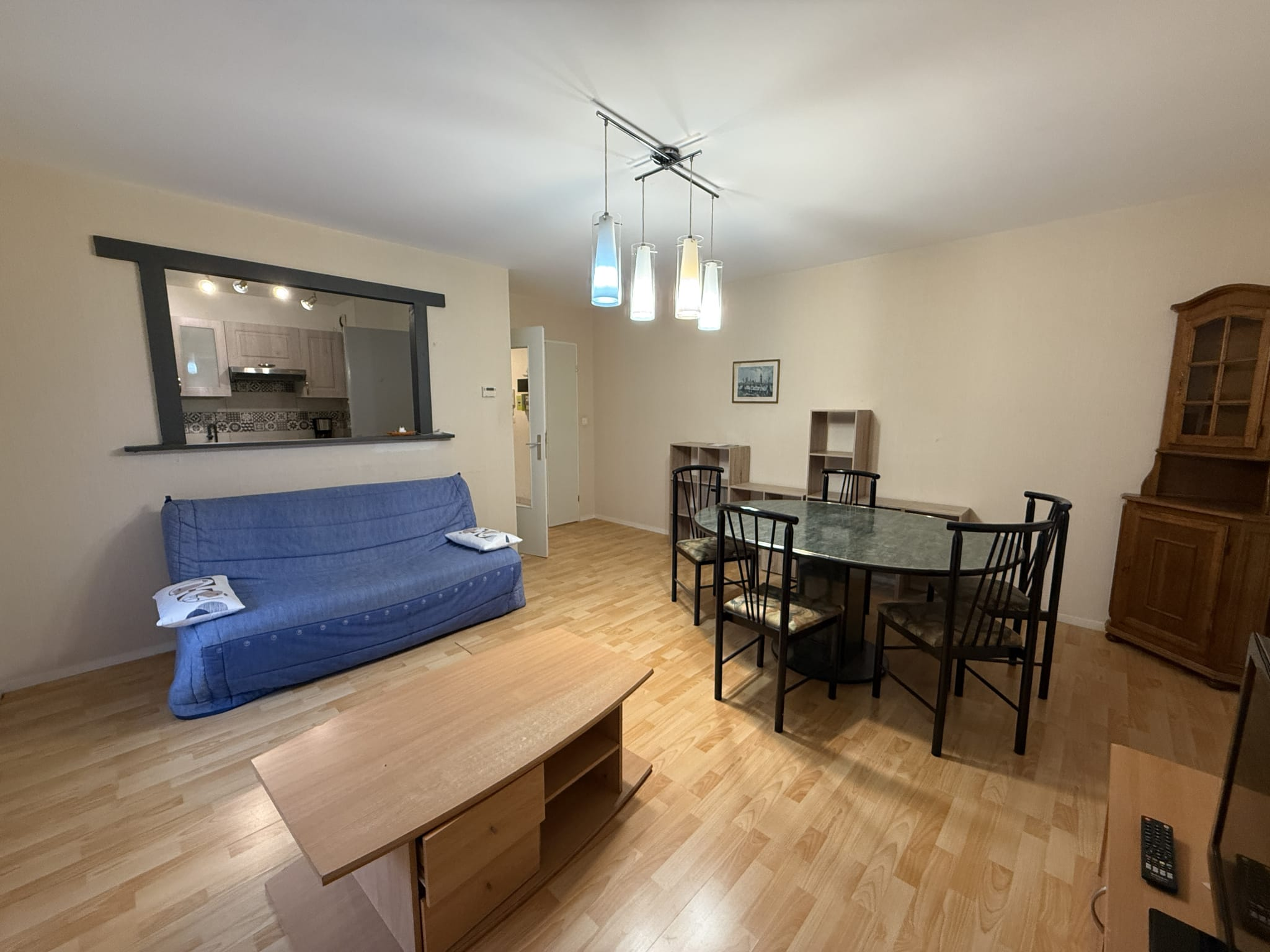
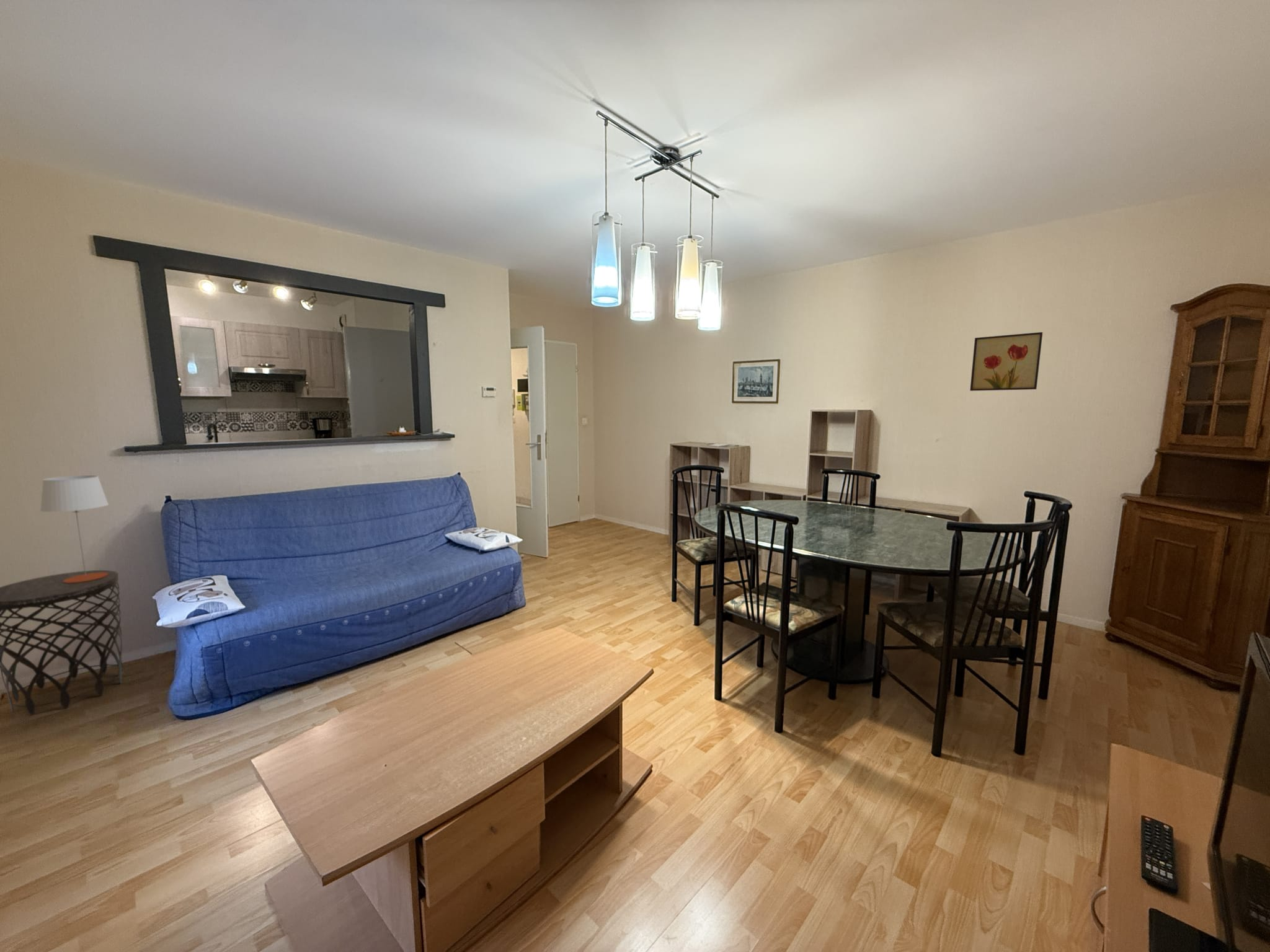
+ wall art [969,332,1043,392]
+ side table [0,570,124,715]
+ table lamp [40,475,109,583]
